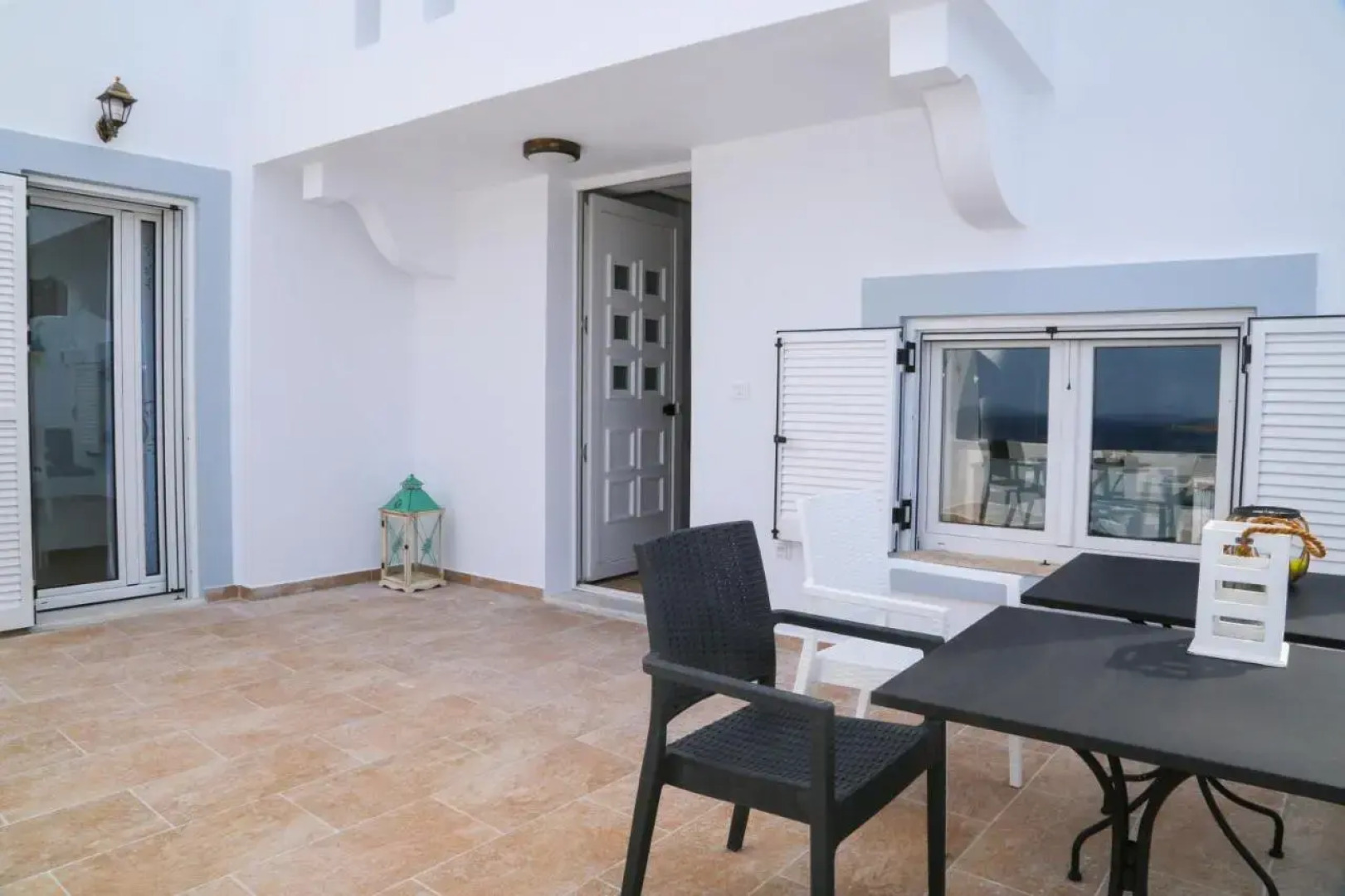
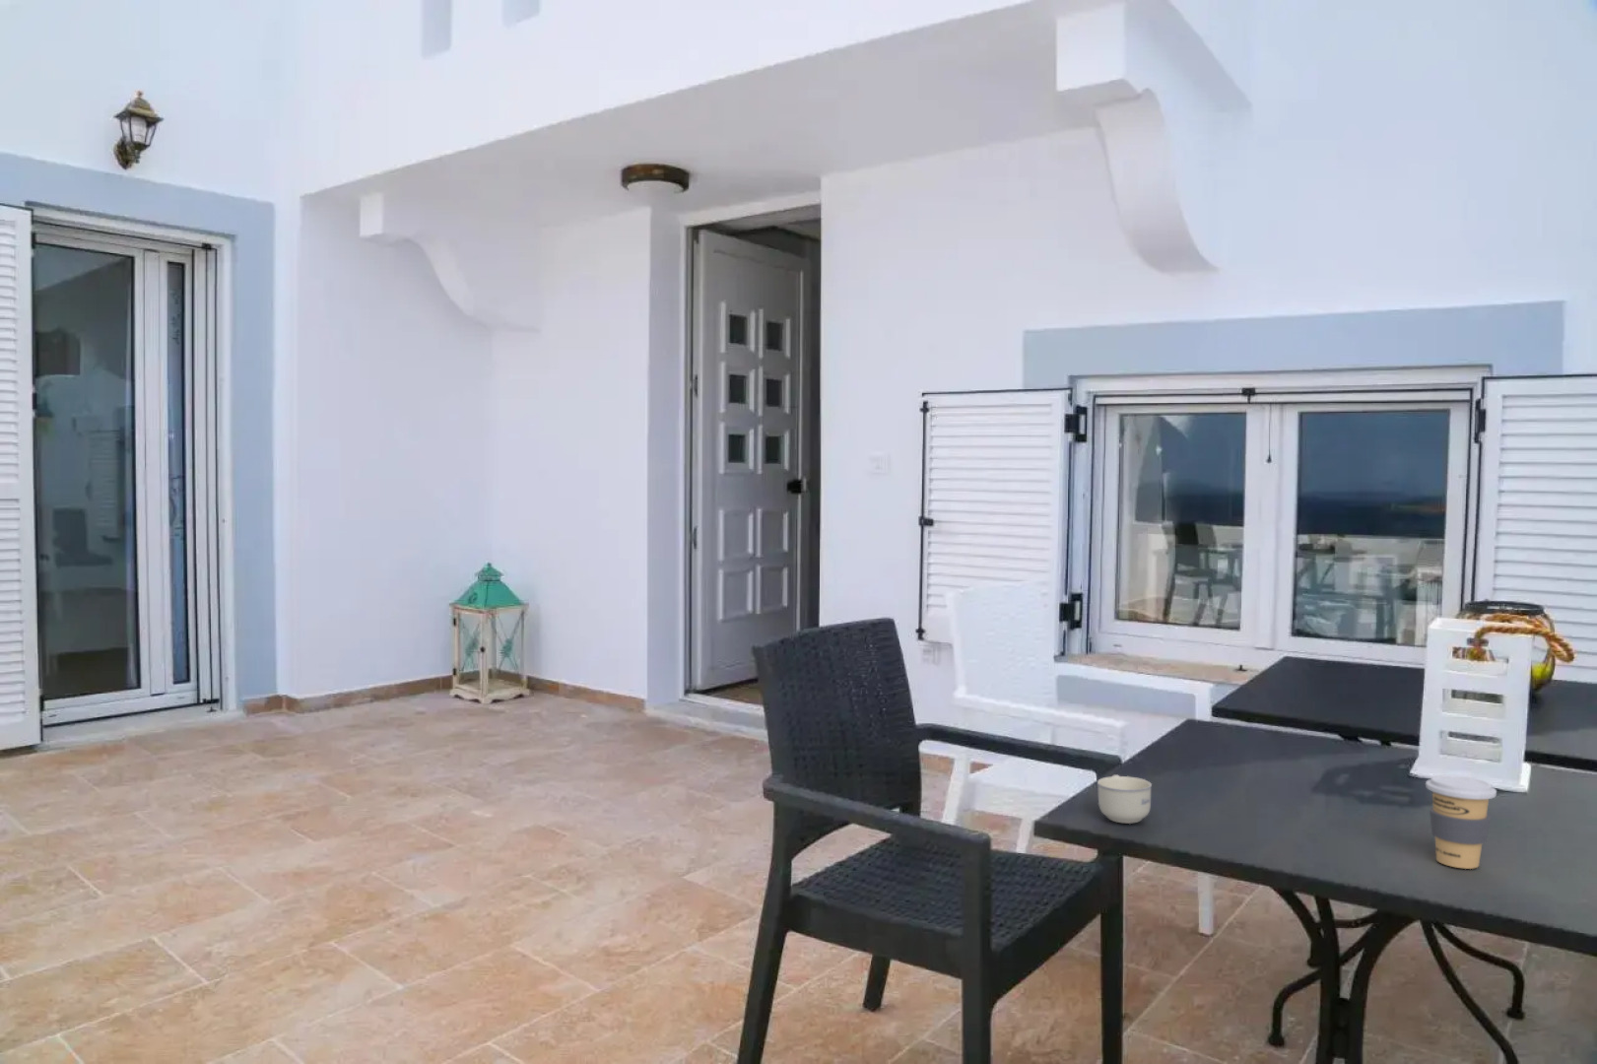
+ cup [1096,774,1153,824]
+ coffee cup [1425,774,1497,870]
